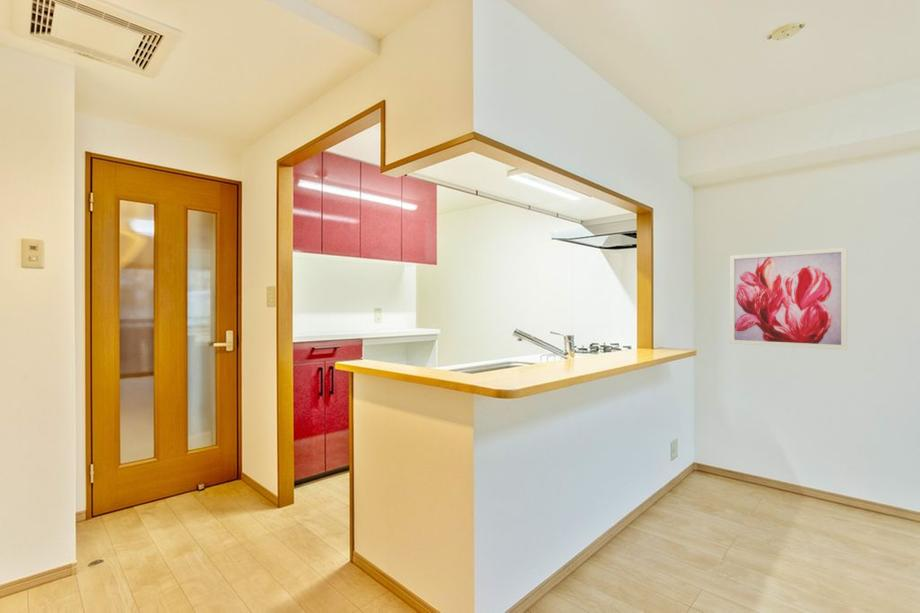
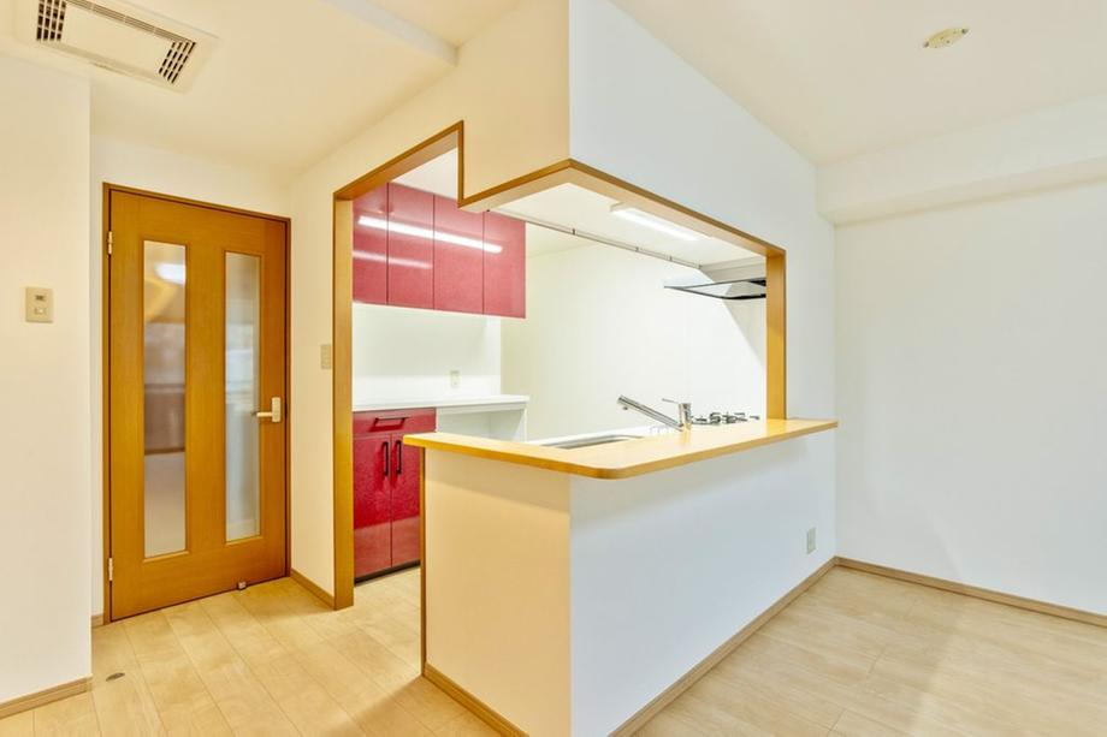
- wall art [729,246,848,351]
